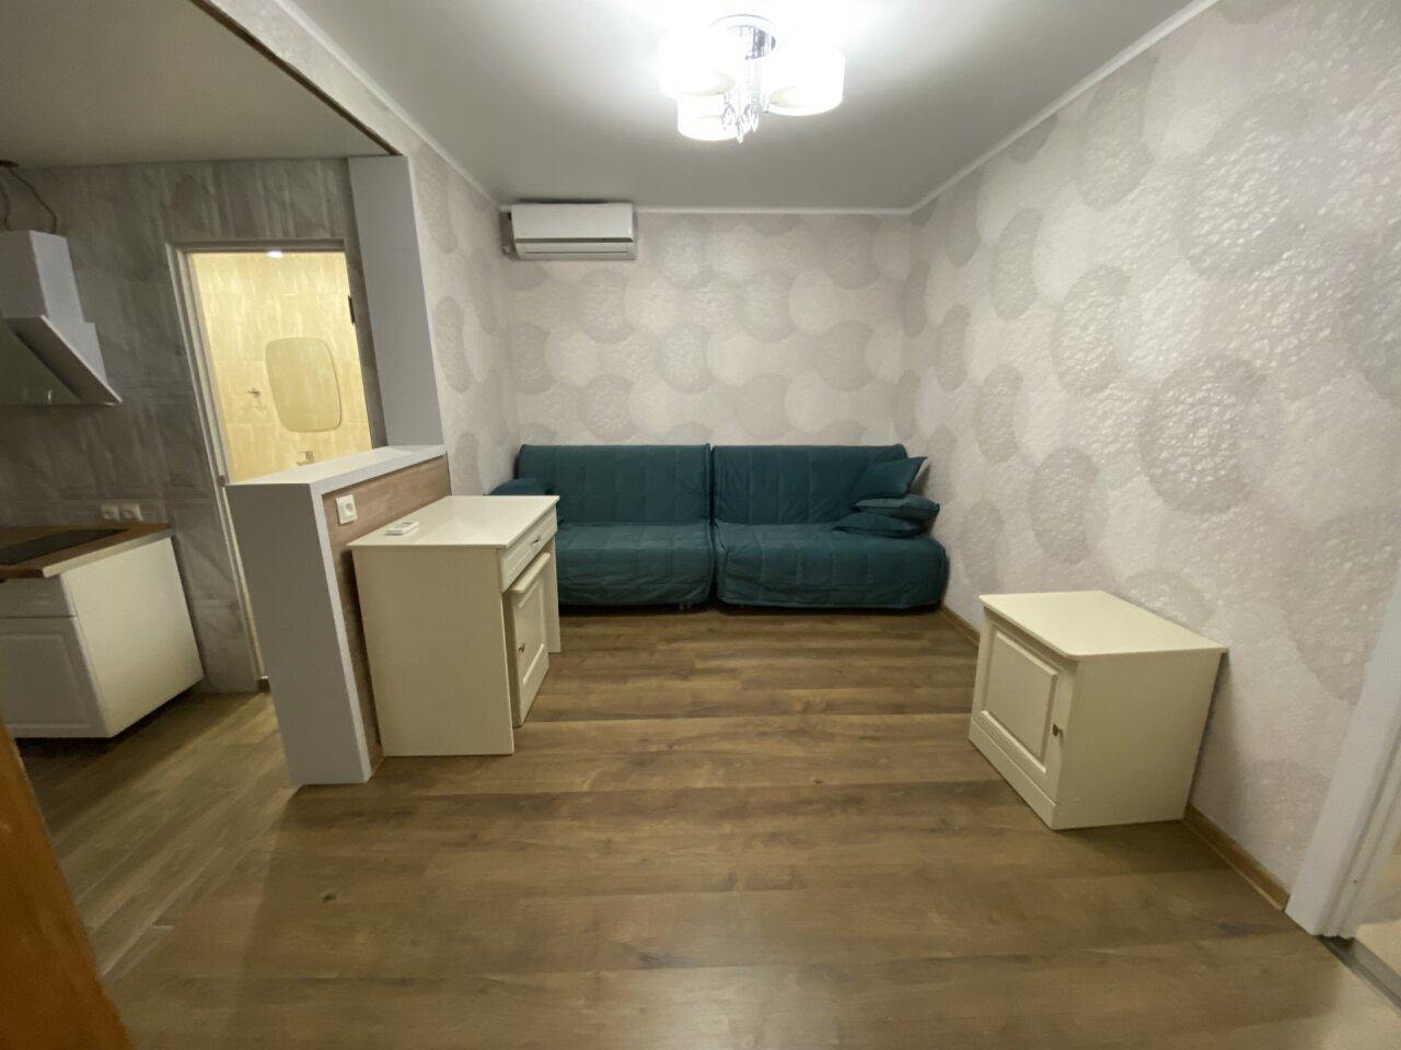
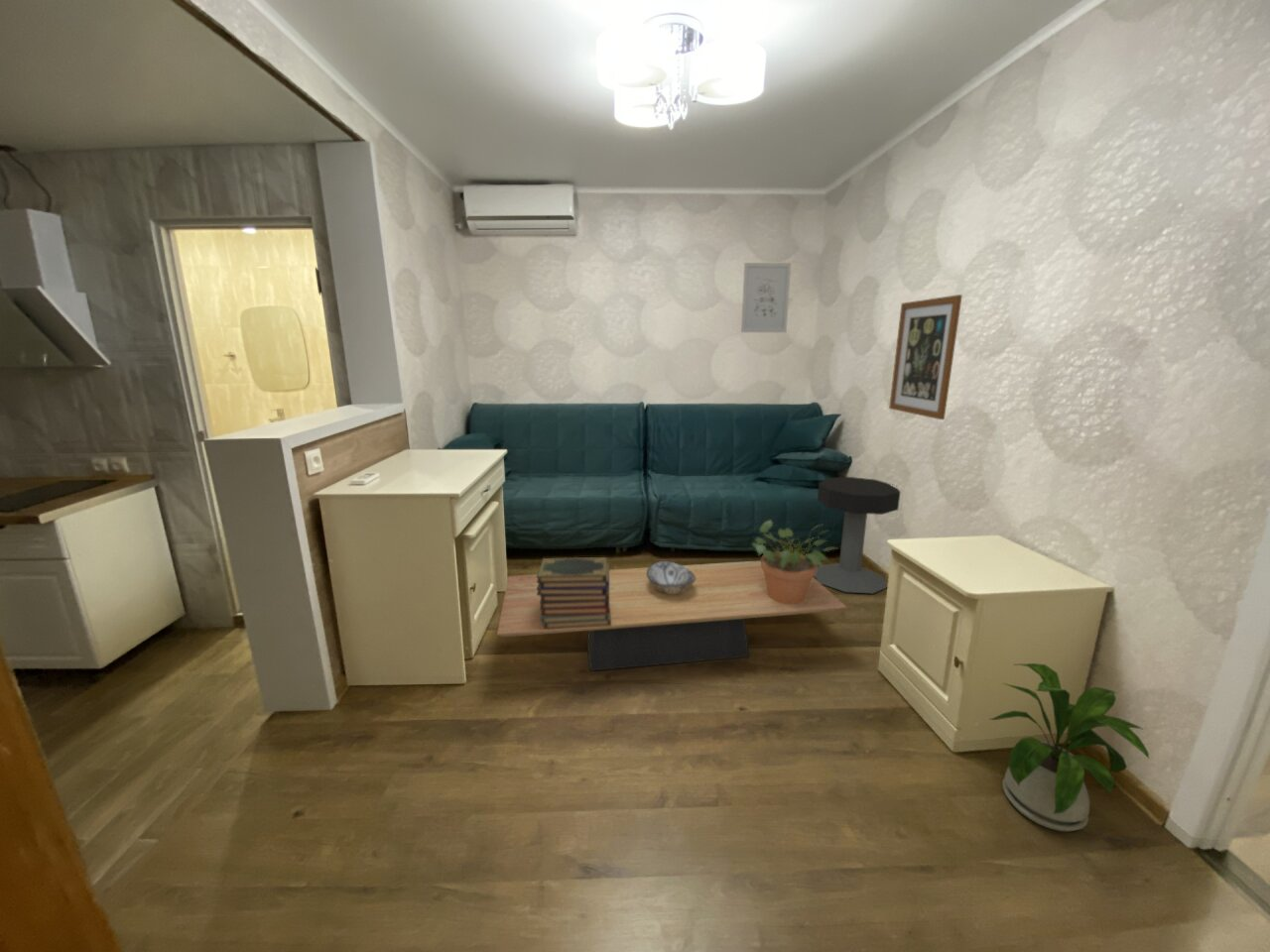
+ wall art [740,262,792,333]
+ decorative bowl [647,560,696,594]
+ potted plant [751,519,837,604]
+ book stack [537,556,611,630]
+ side table [814,476,901,594]
+ wall art [888,294,963,420]
+ house plant [988,662,1150,833]
+ coffee table [496,560,847,672]
